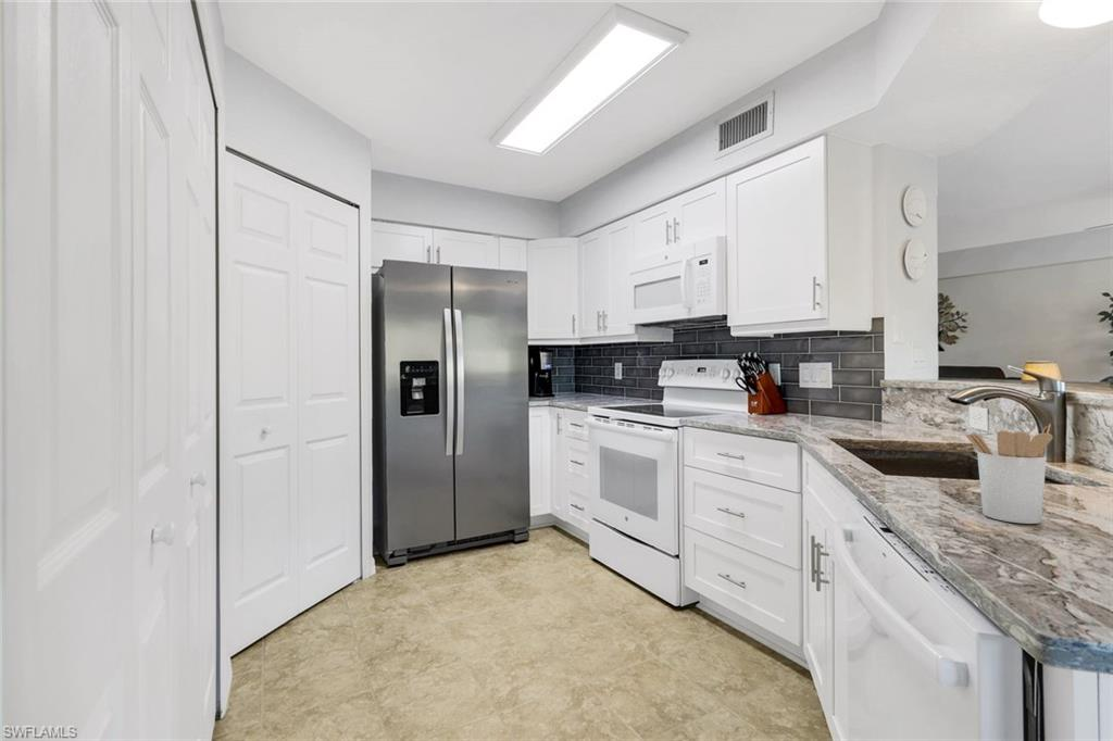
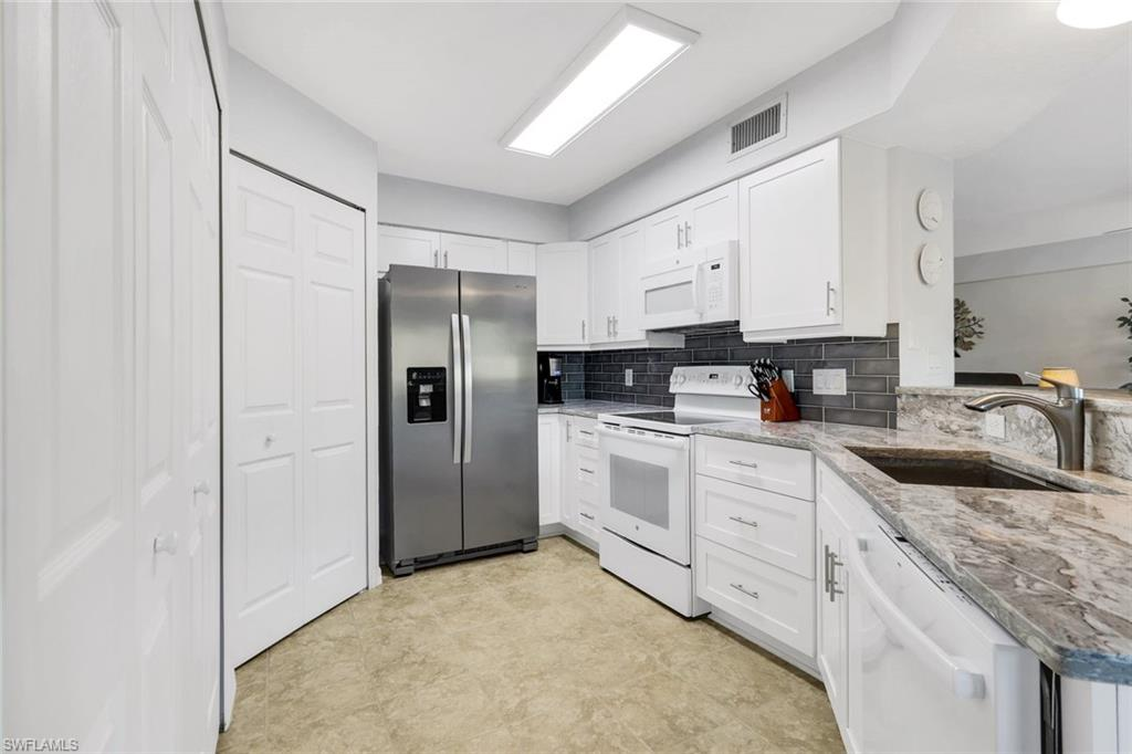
- utensil holder [965,423,1054,525]
